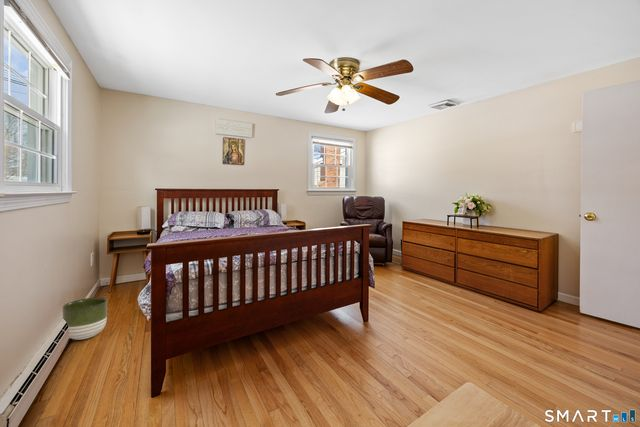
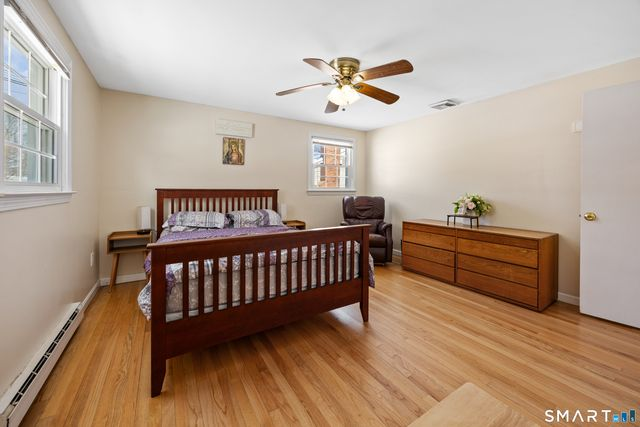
- planter [61,296,108,341]
